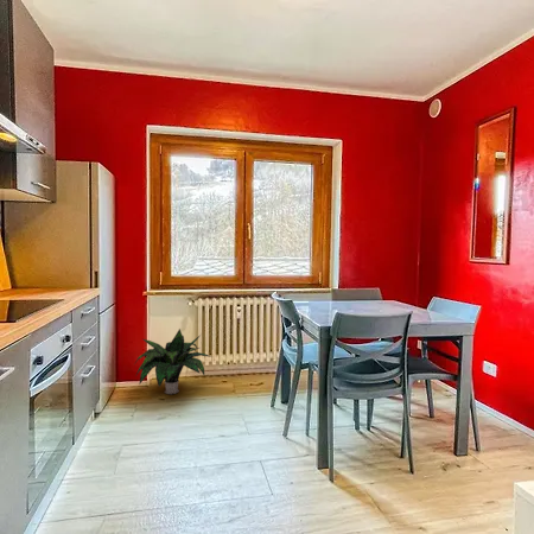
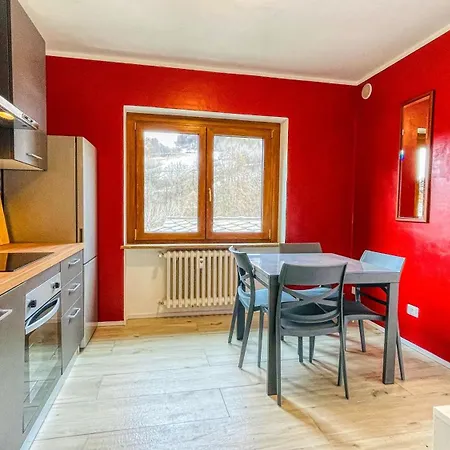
- potted plant [133,328,212,395]
